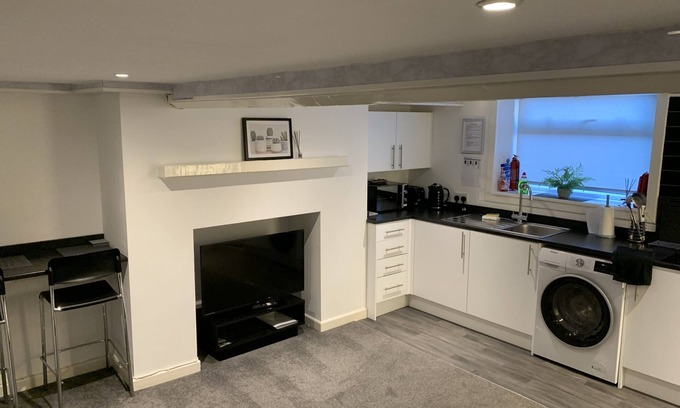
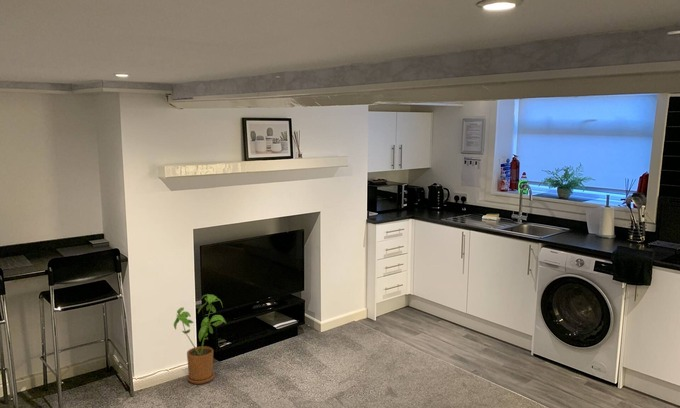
+ house plant [173,293,227,385]
